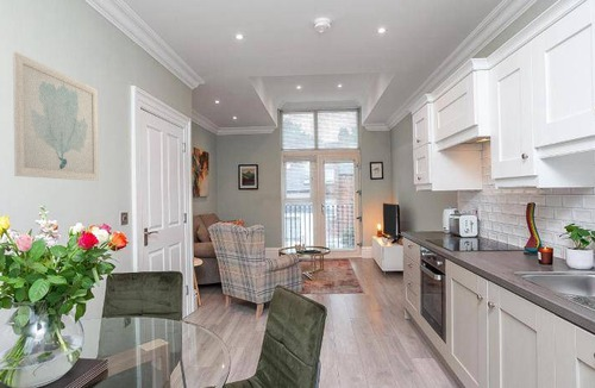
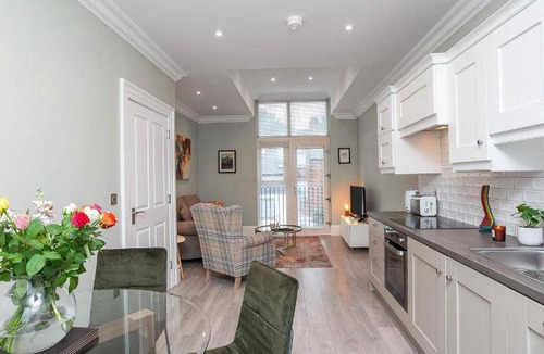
- wall art [12,50,100,182]
